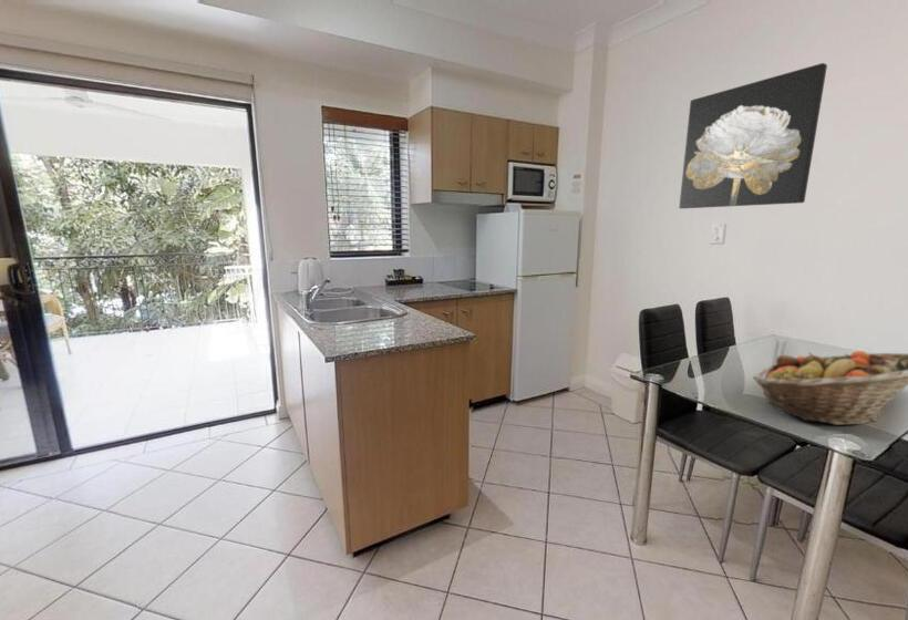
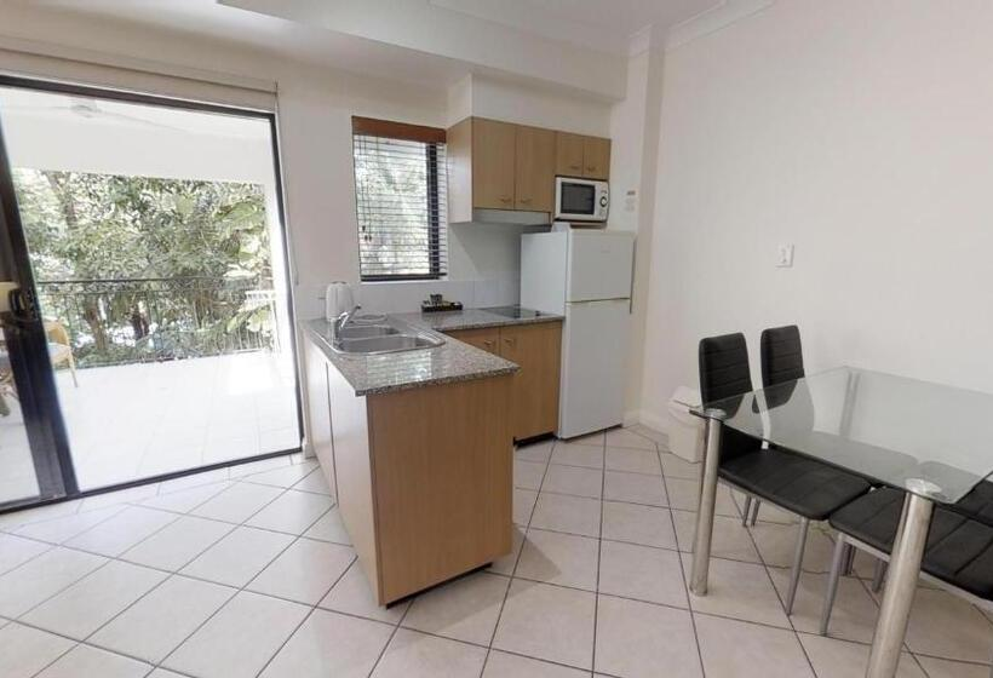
- wall art [678,62,828,209]
- fruit basket [753,350,908,426]
